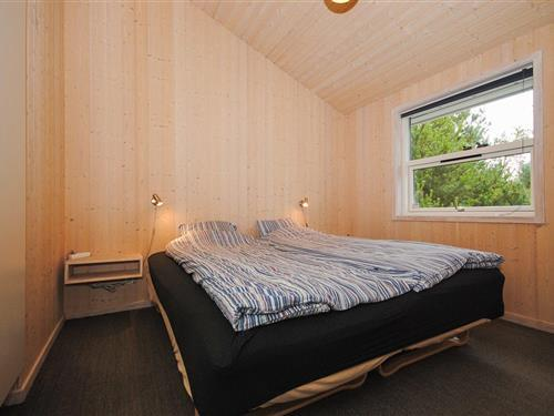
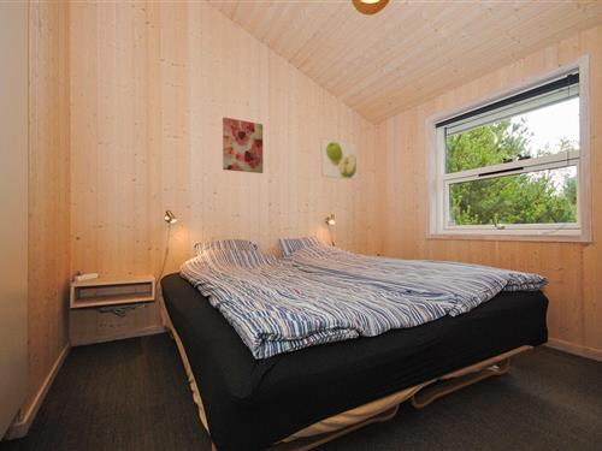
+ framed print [320,138,358,180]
+ wall art [222,117,264,174]
